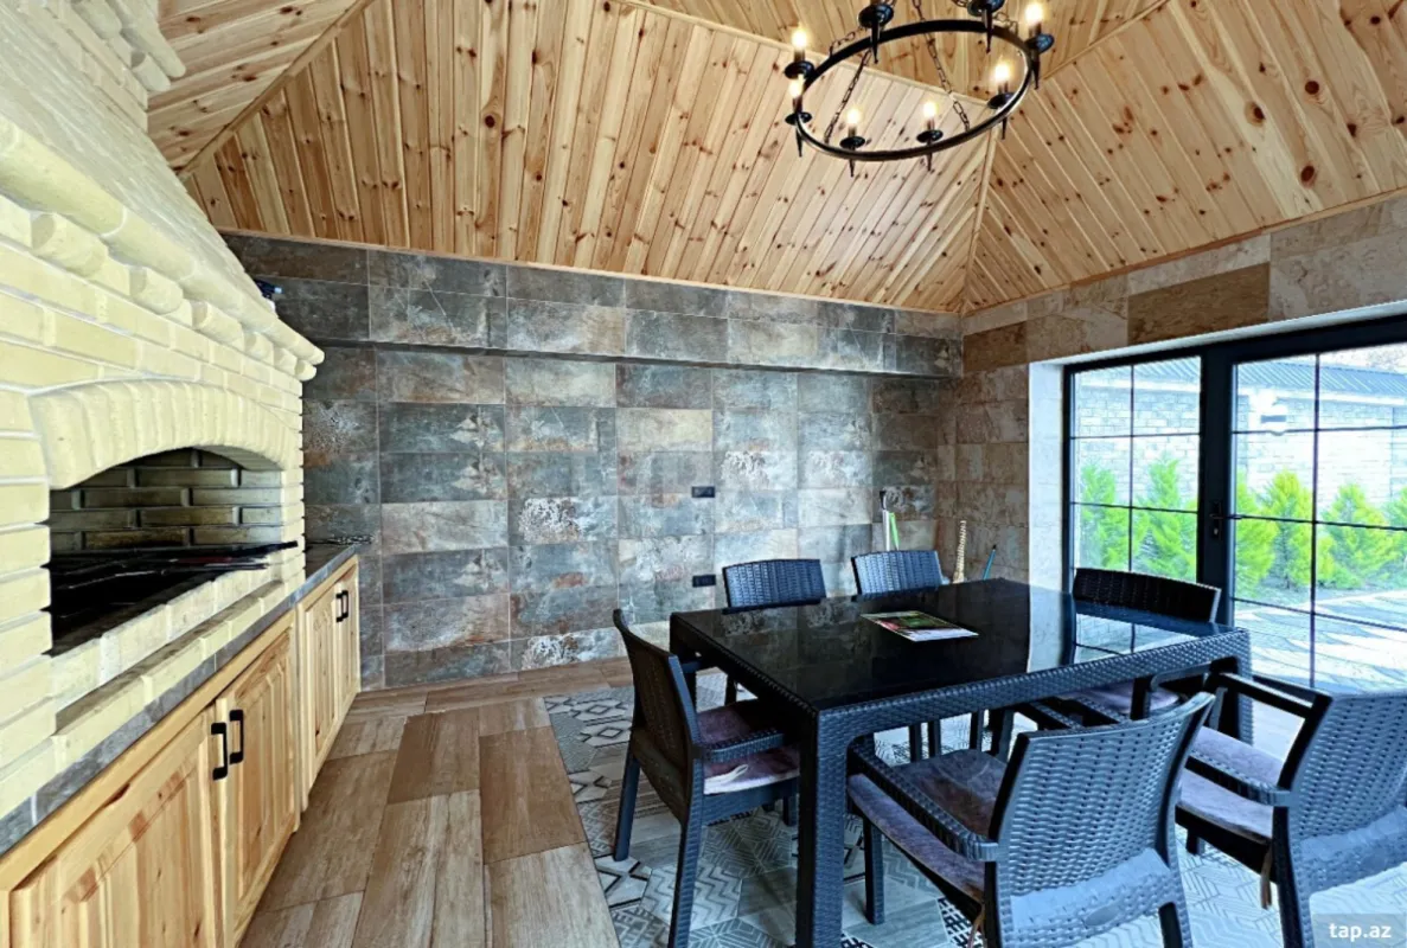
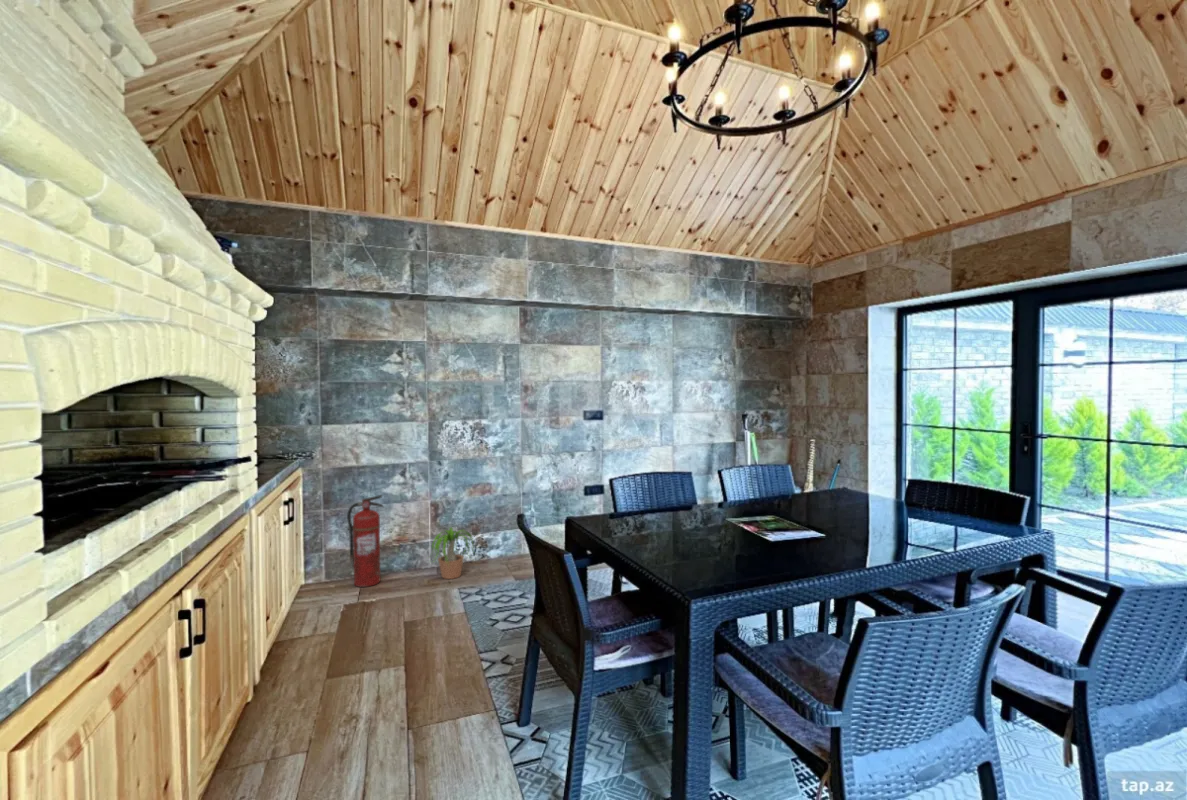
+ potted plant [427,526,479,580]
+ fire extinguisher [346,494,385,588]
